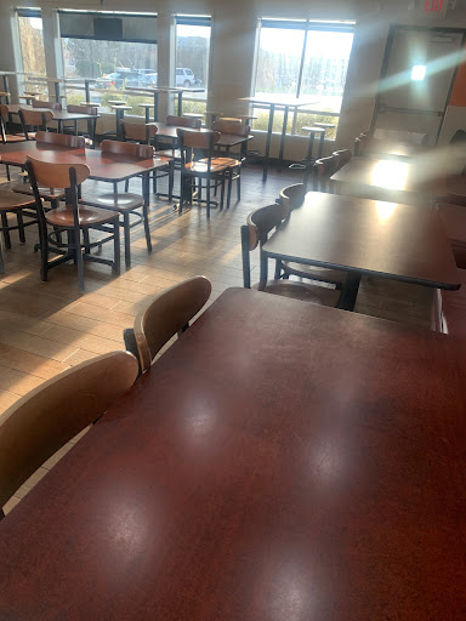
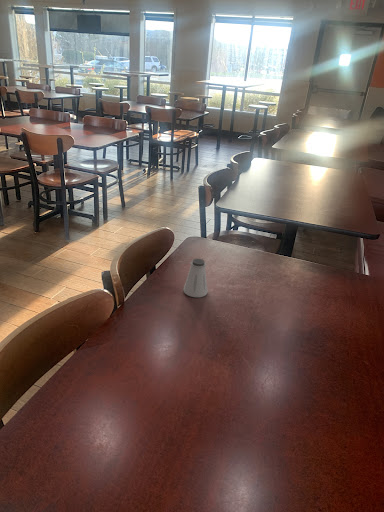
+ saltshaker [183,258,209,298]
